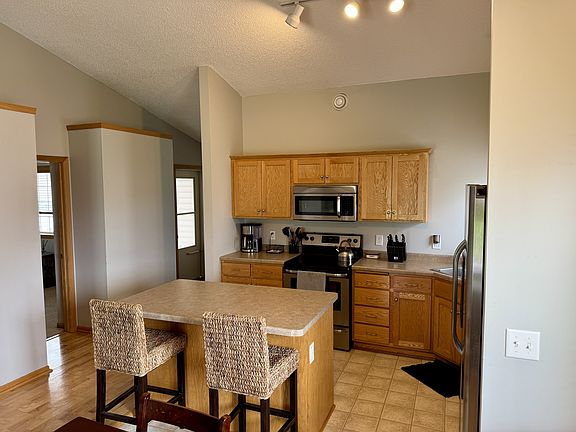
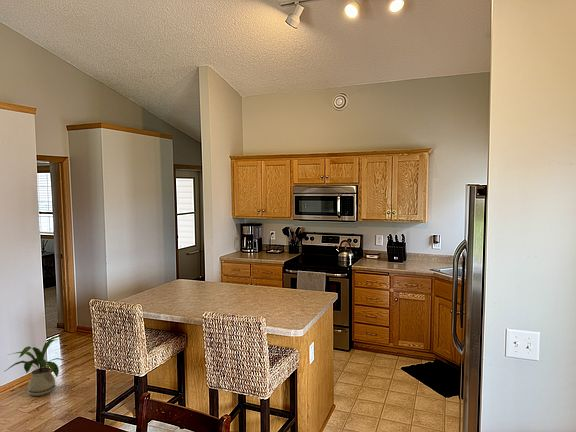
+ house plant [3,335,74,397]
